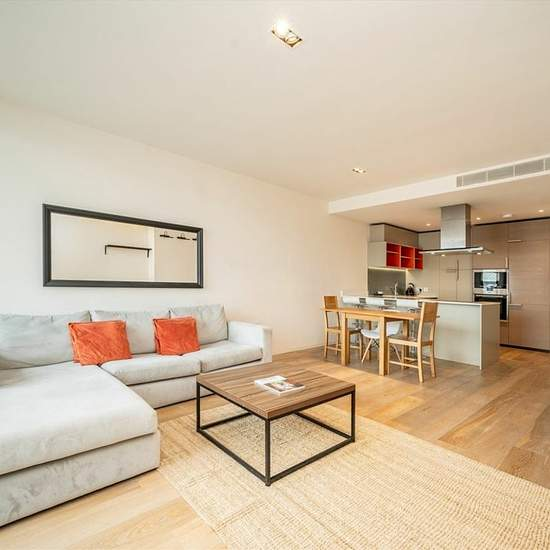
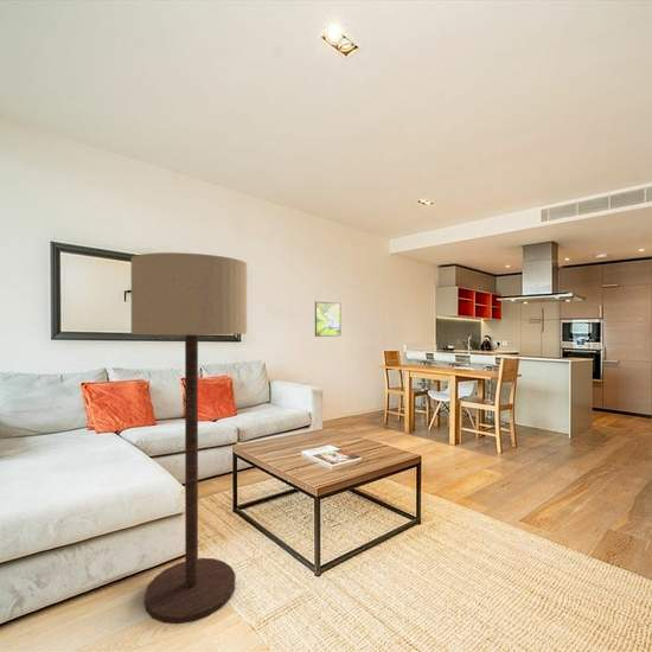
+ floor lamp [130,251,248,625]
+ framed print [314,301,341,338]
